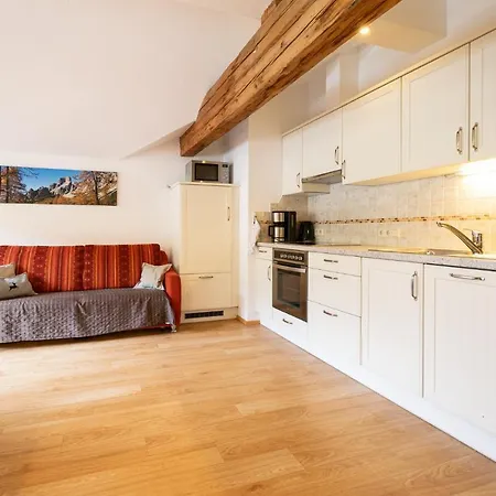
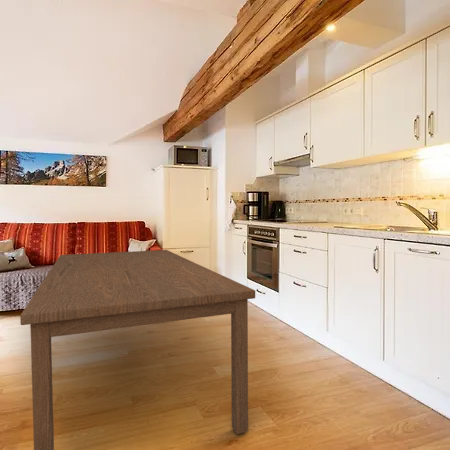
+ dining table [19,249,256,450]
